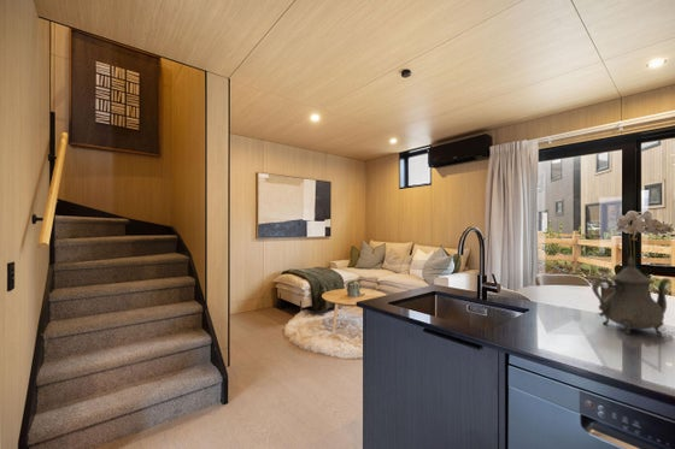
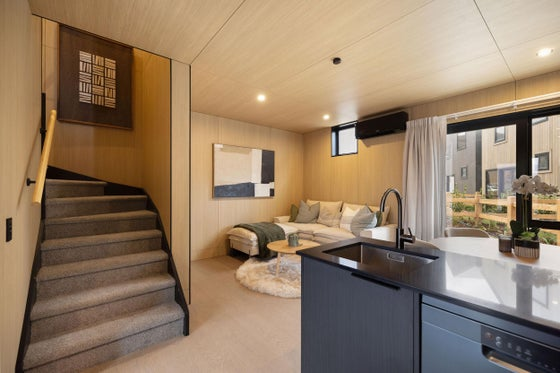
- teapot [591,256,673,336]
